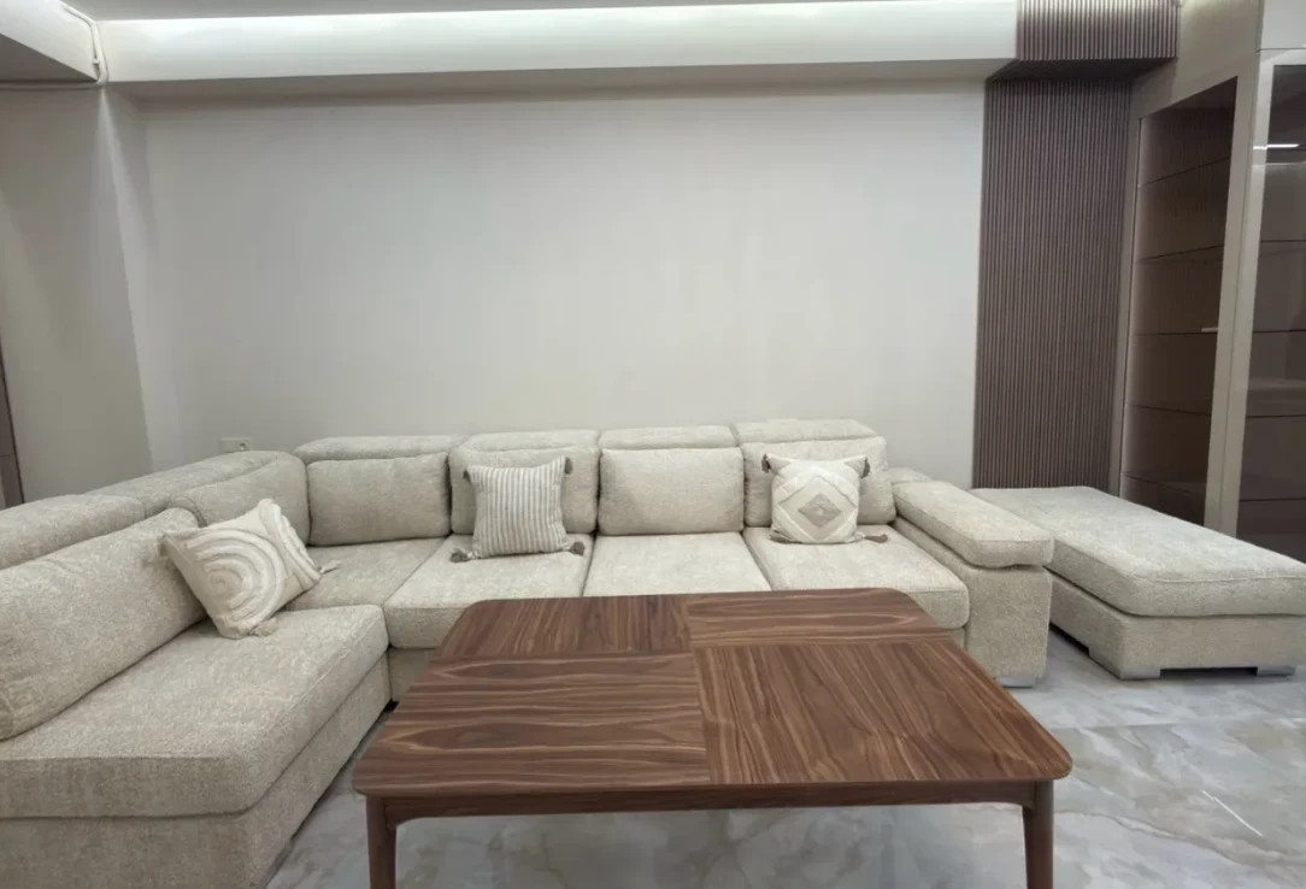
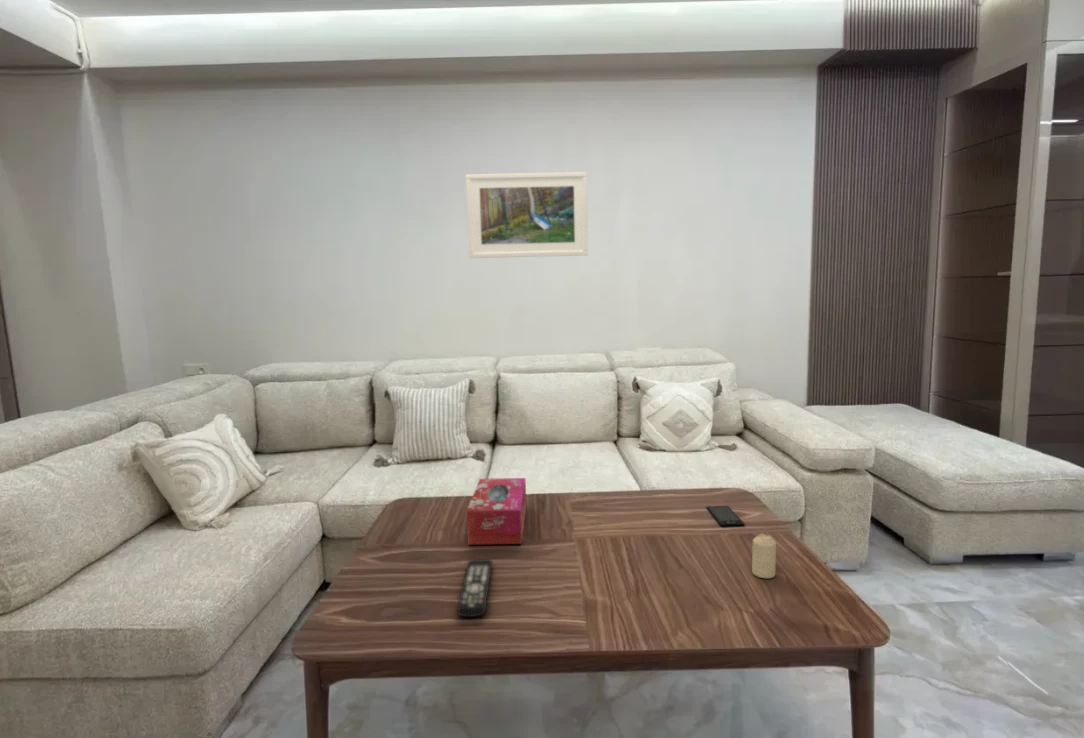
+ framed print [465,171,589,259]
+ smartphone [705,505,746,527]
+ remote control [456,558,493,618]
+ tissue box [466,477,527,545]
+ candle [751,533,777,579]
